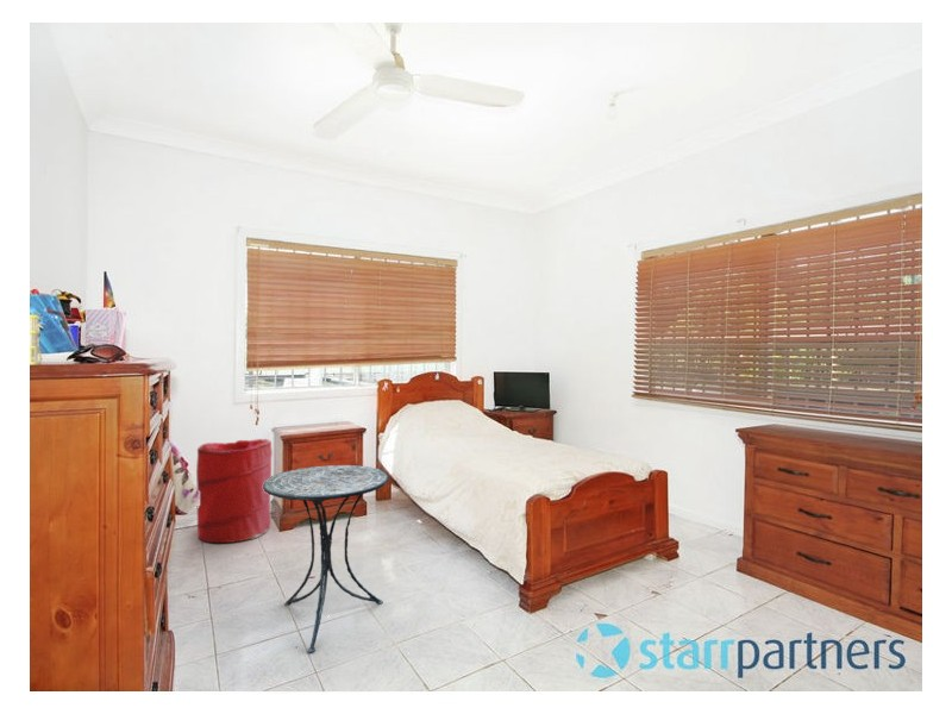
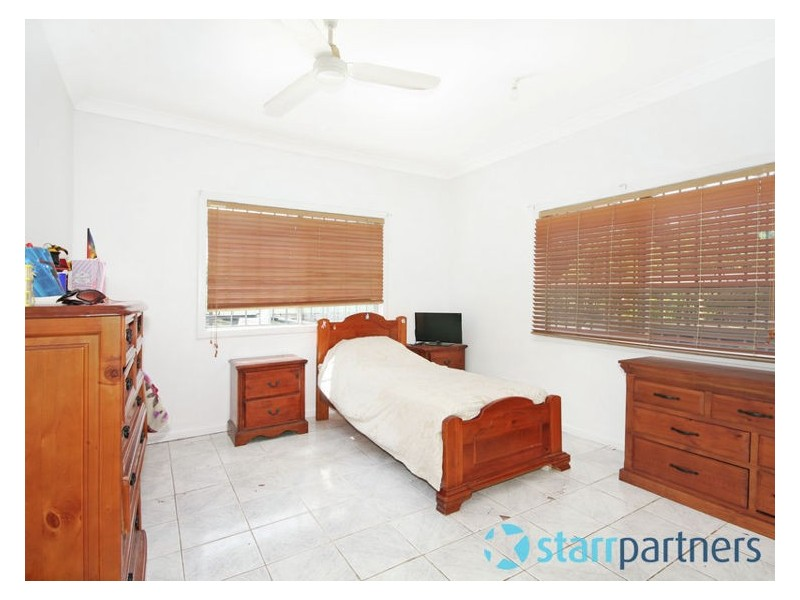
- side table [263,464,389,653]
- laundry hamper [195,438,274,544]
